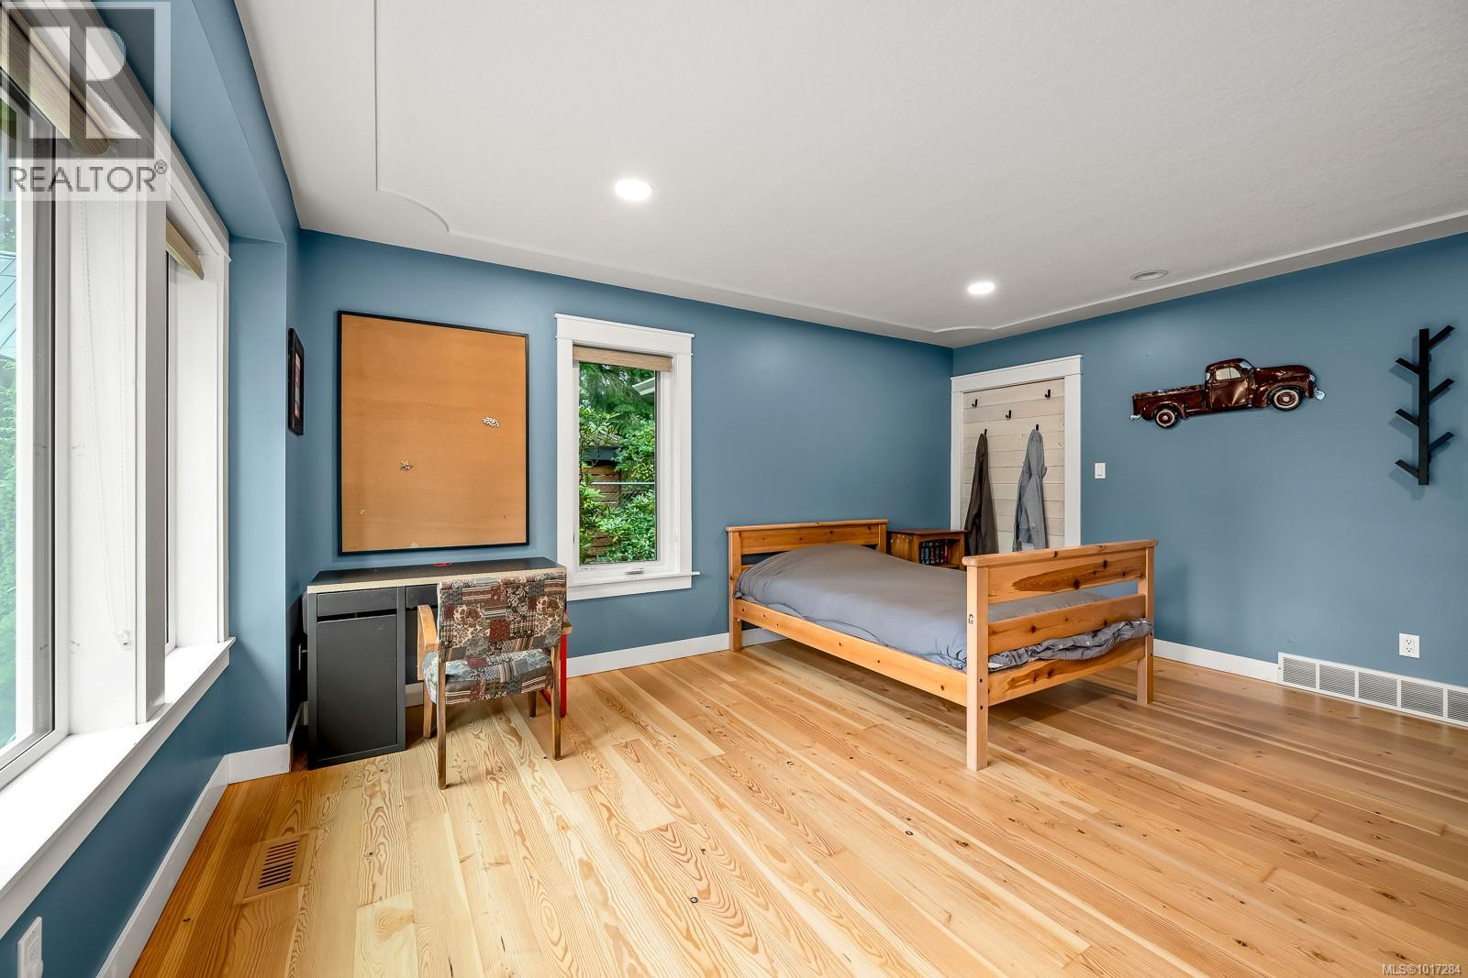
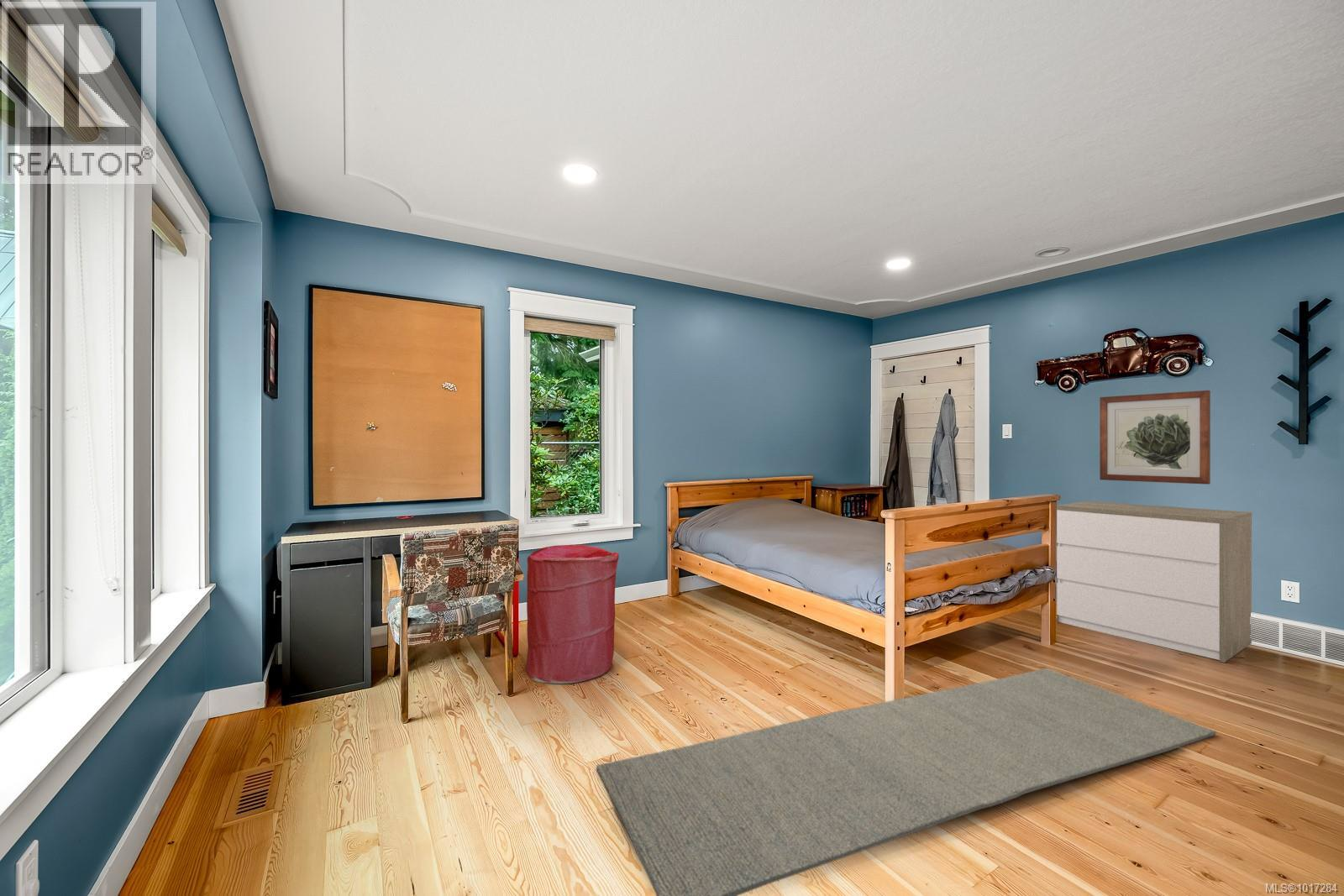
+ rug [596,668,1217,896]
+ dresser [1056,500,1252,663]
+ wall art [1099,390,1211,485]
+ laundry hamper [525,543,620,684]
